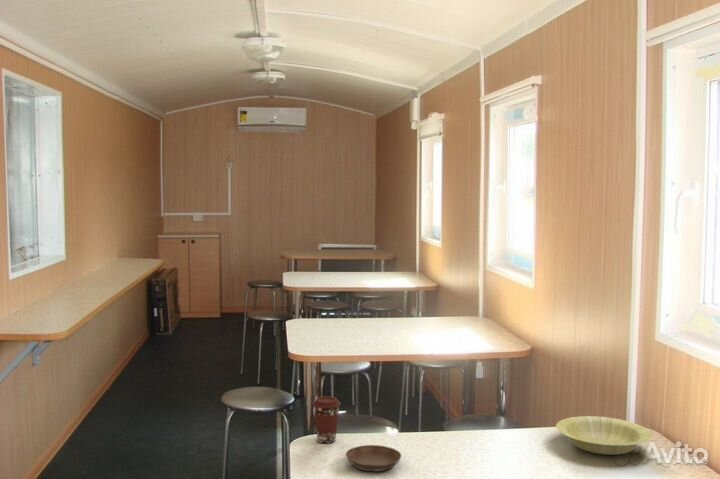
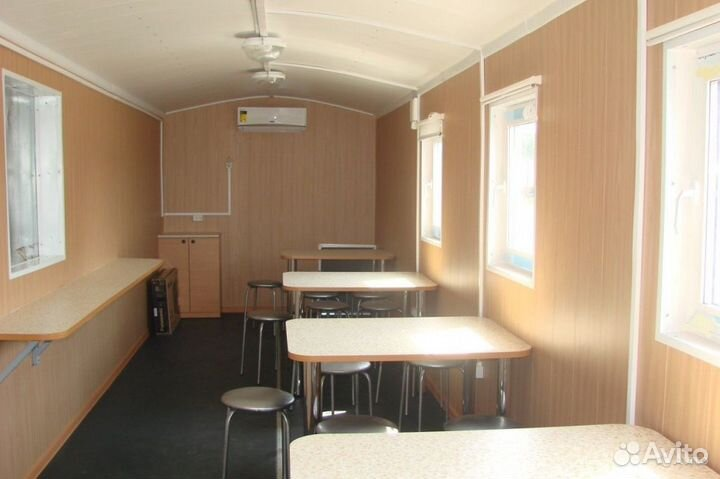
- bowl [555,415,653,456]
- coffee cup [311,395,342,444]
- saucer [345,444,402,472]
